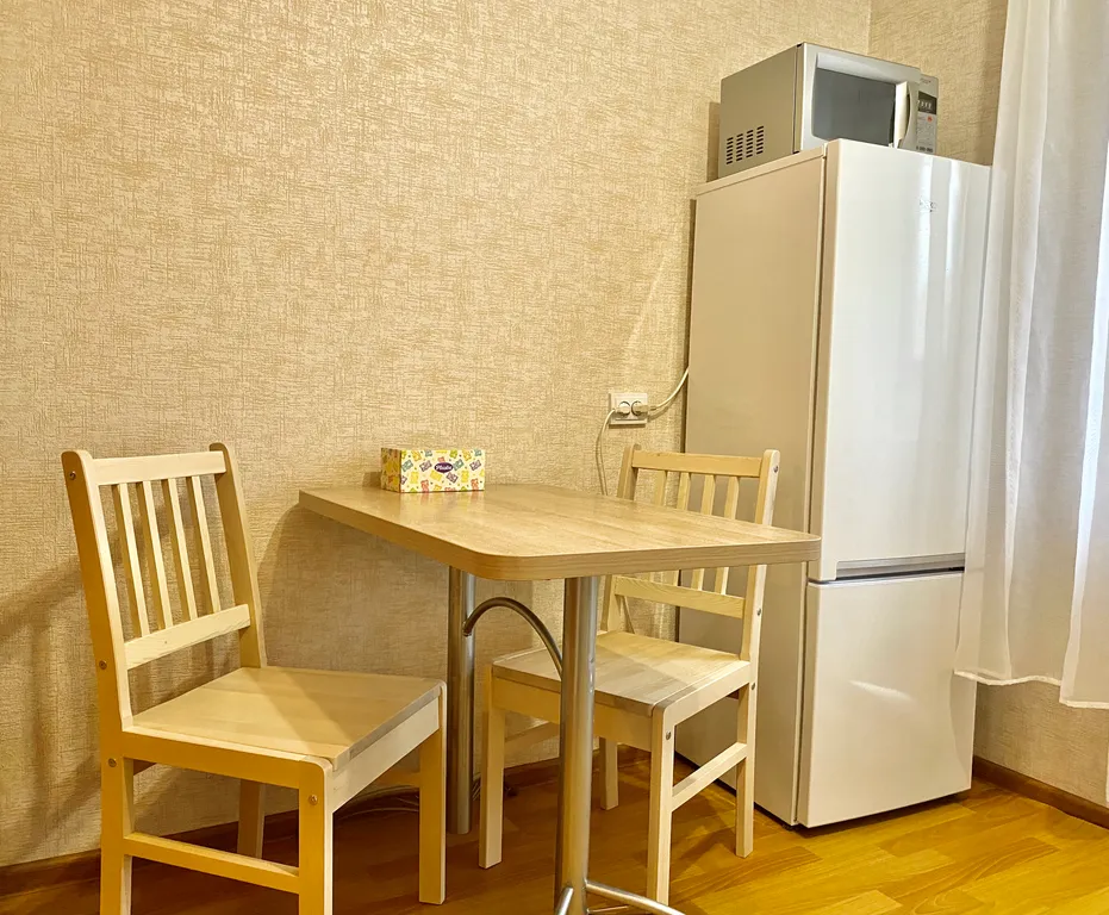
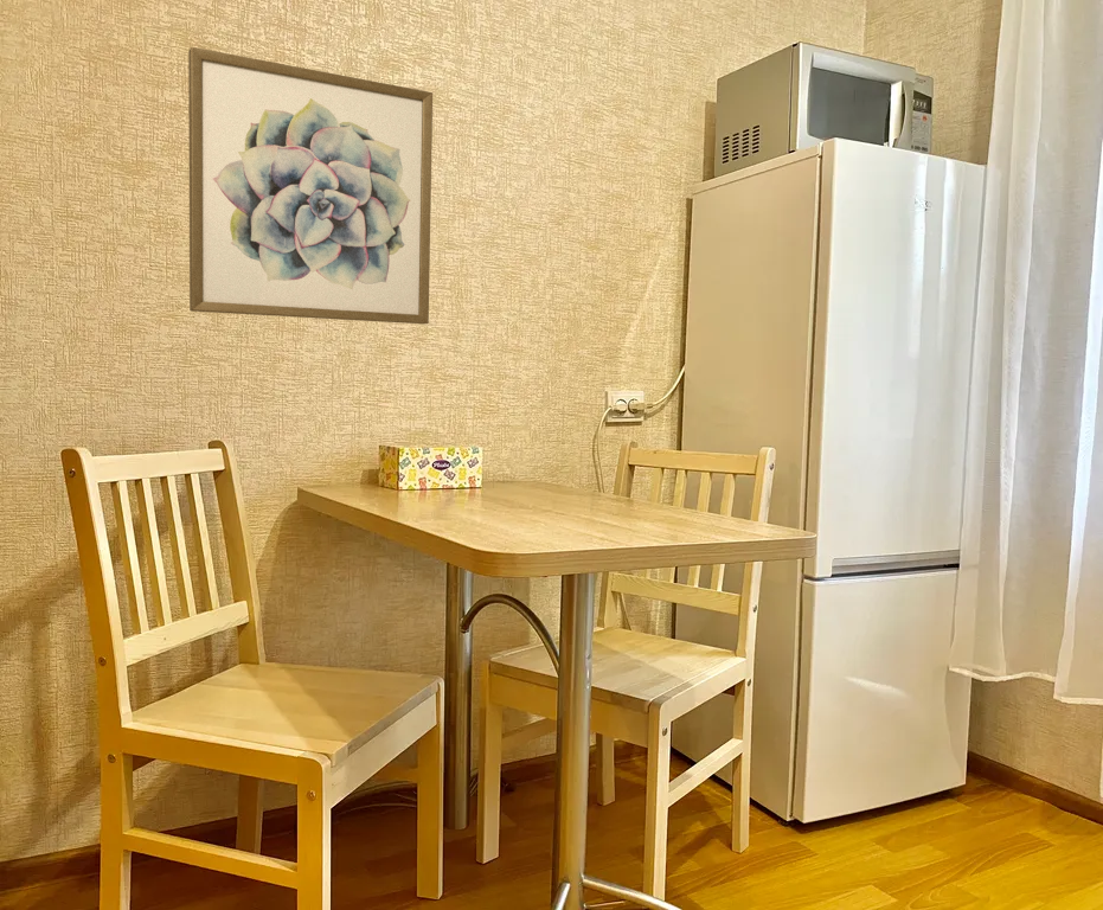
+ wall art [187,46,434,325]
